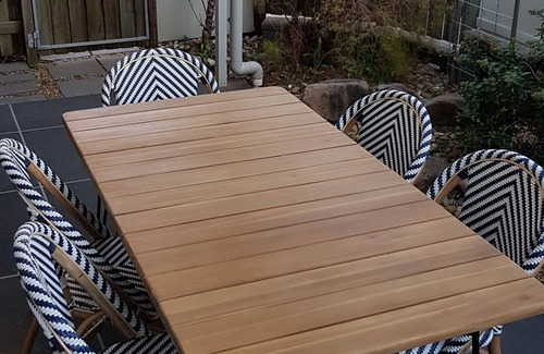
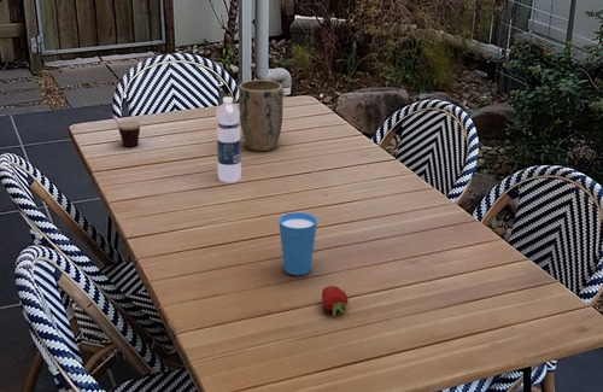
+ fruit [321,285,350,317]
+ cup [277,211,318,276]
+ plant pot [238,78,285,152]
+ water bottle [215,95,242,183]
+ cup [96,110,141,148]
